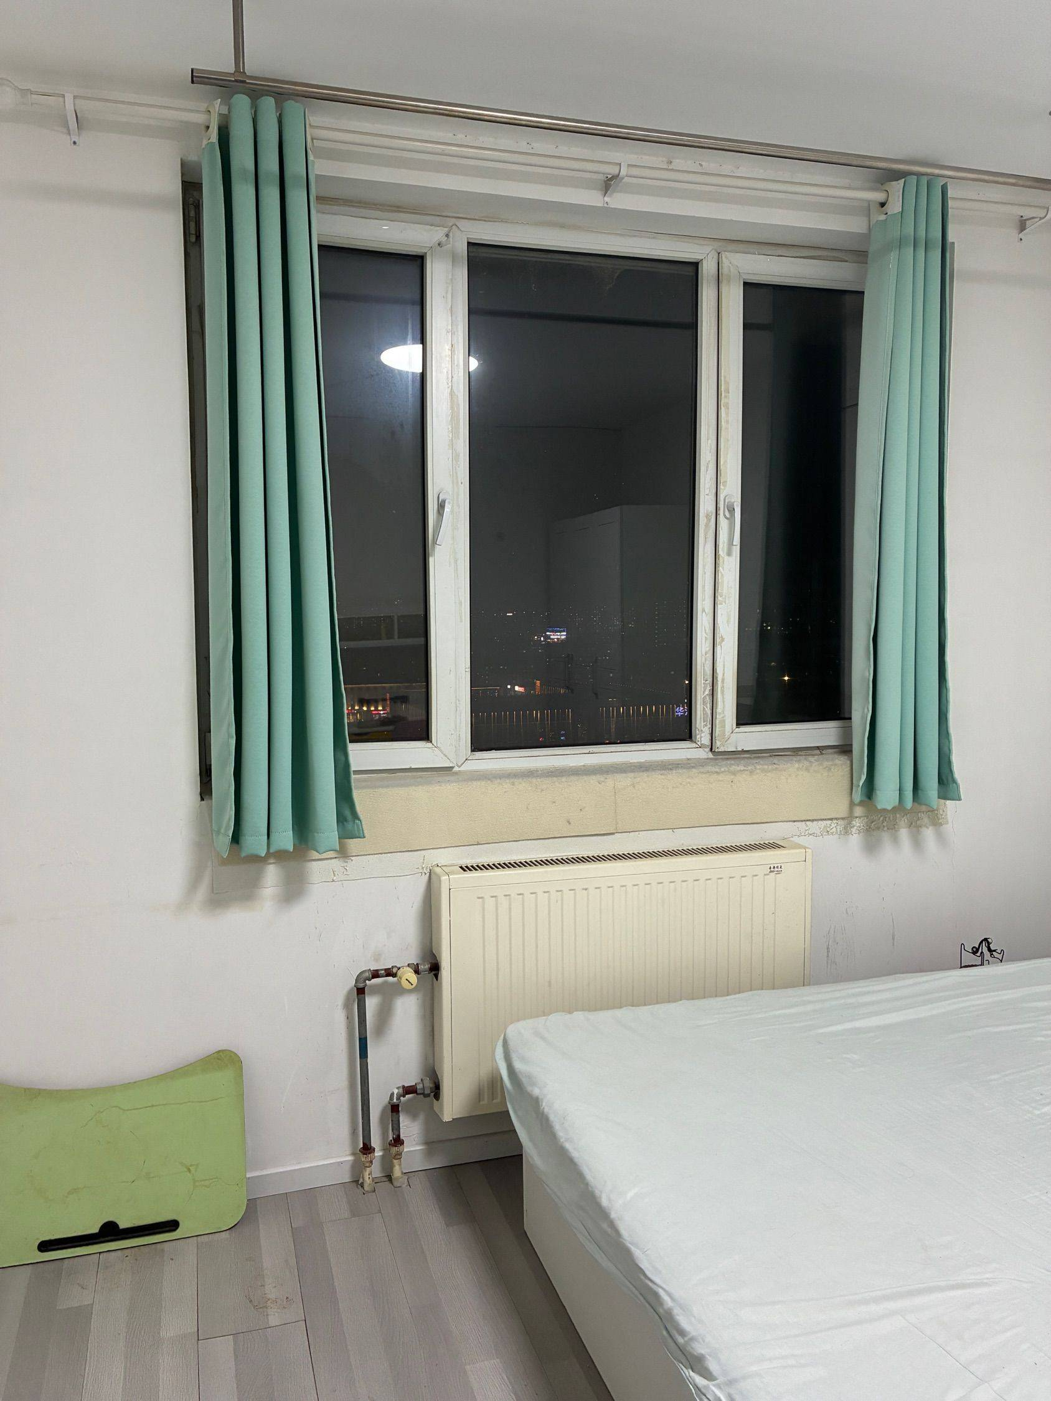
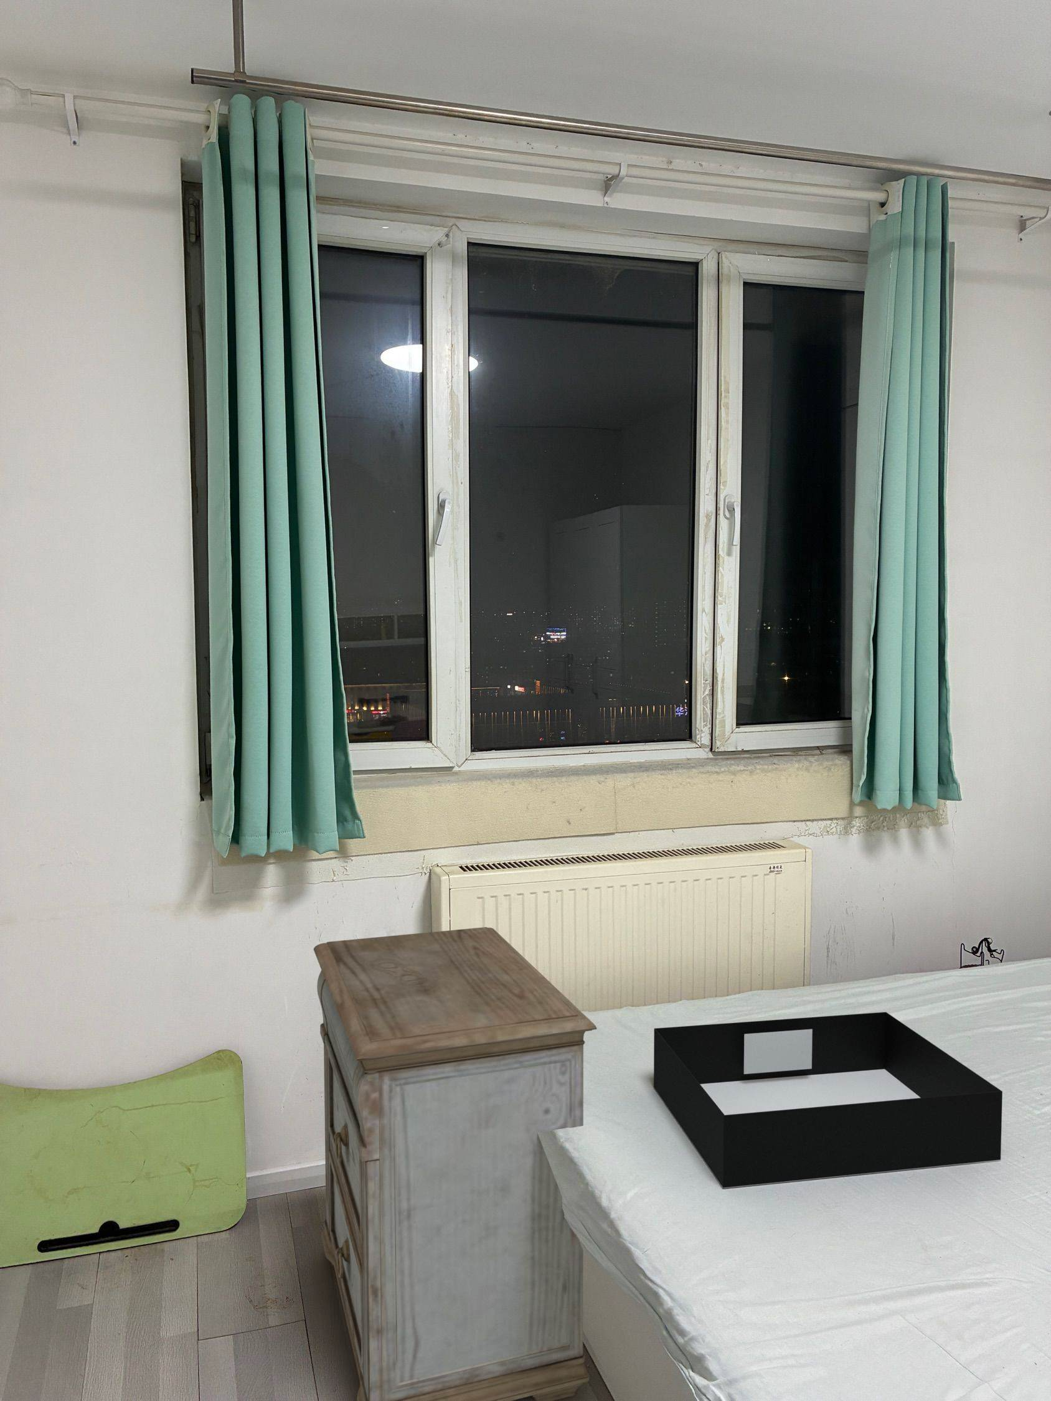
+ tray [654,1011,1004,1189]
+ nightstand [314,926,597,1401]
